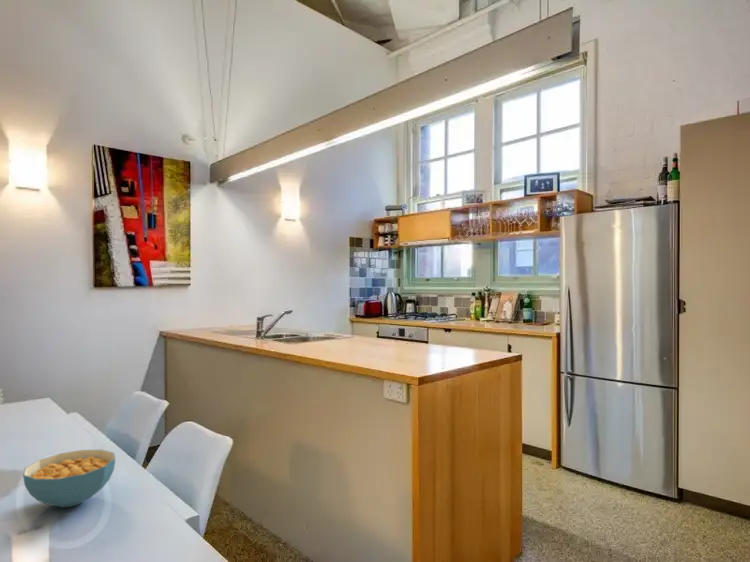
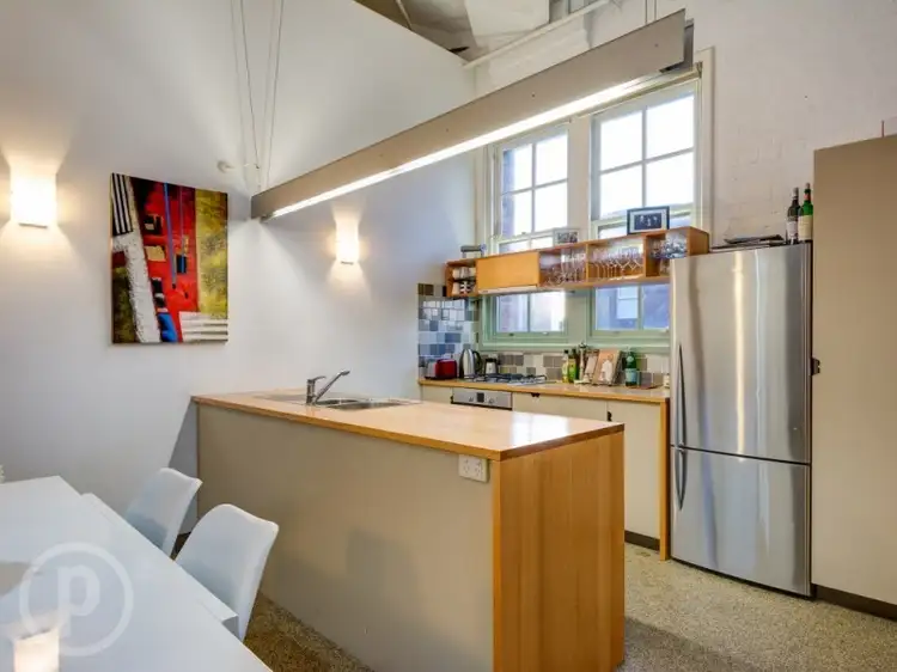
- cereal bowl [22,449,116,508]
